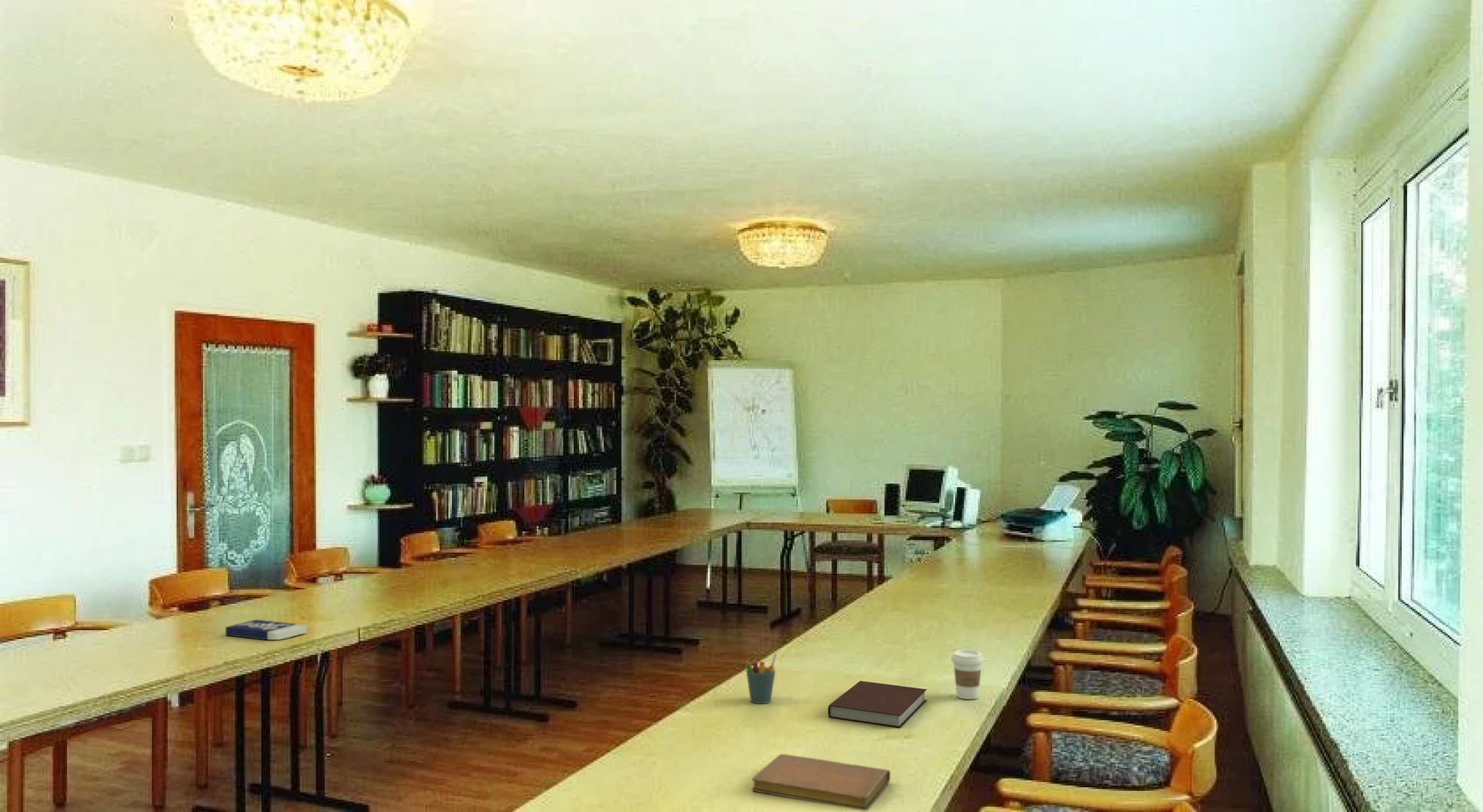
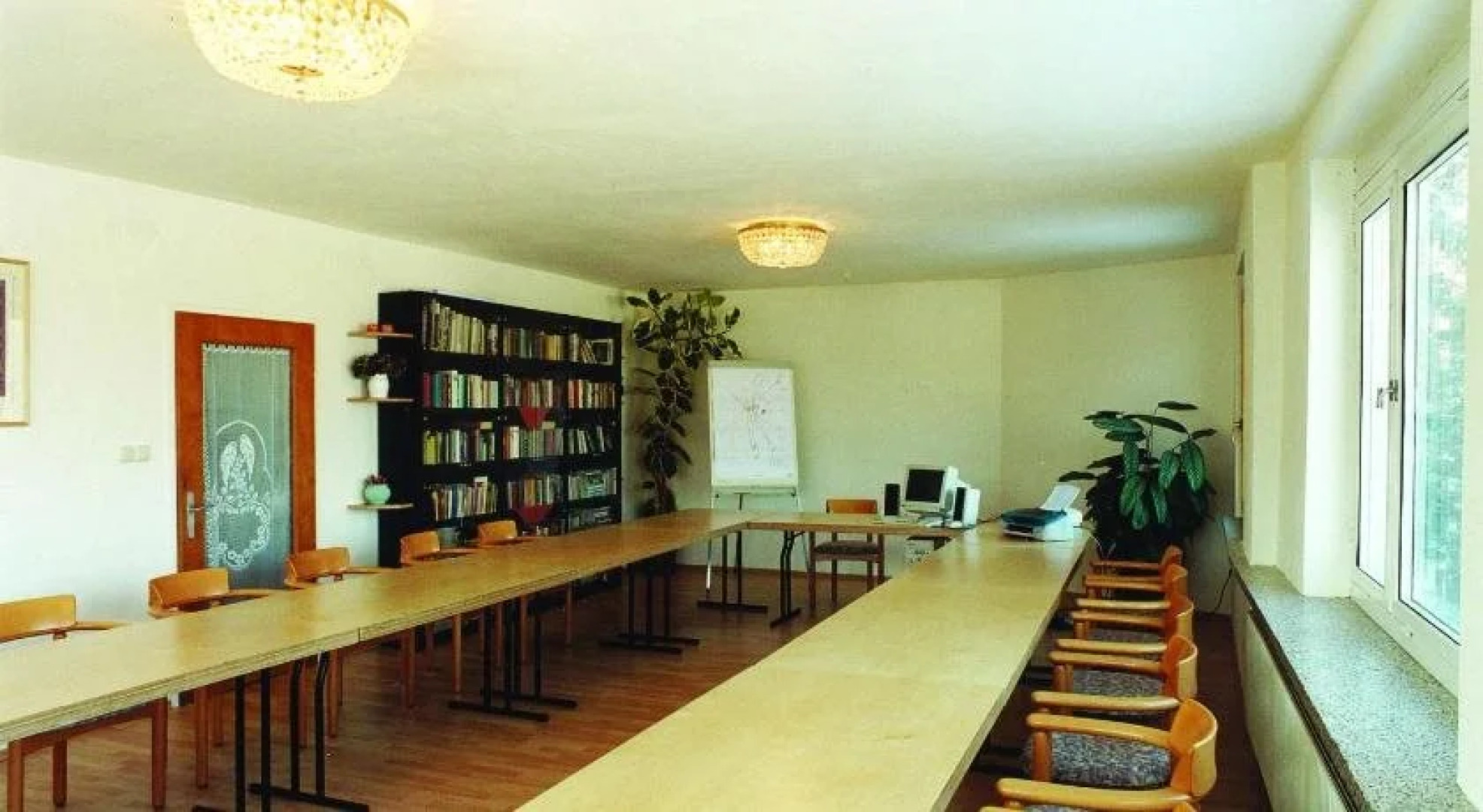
- book [225,619,308,641]
- notebook [751,753,891,811]
- notebook [827,680,927,729]
- pen holder [745,652,778,704]
- coffee cup [951,649,985,700]
